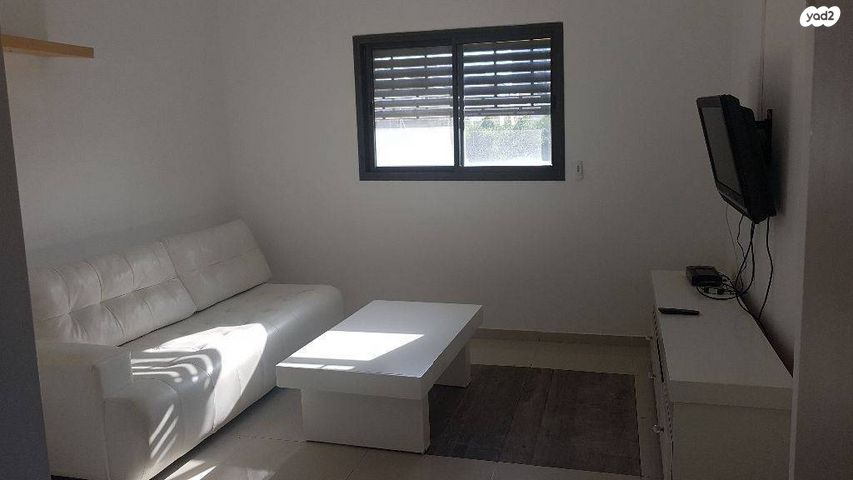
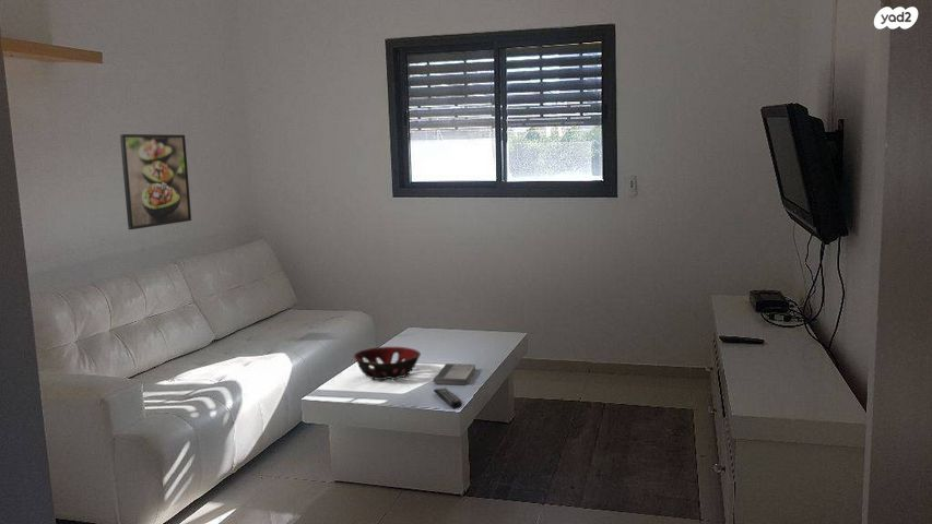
+ remote control [433,386,463,409]
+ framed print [119,133,192,230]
+ book [432,362,476,385]
+ decorative bowl [353,346,422,381]
